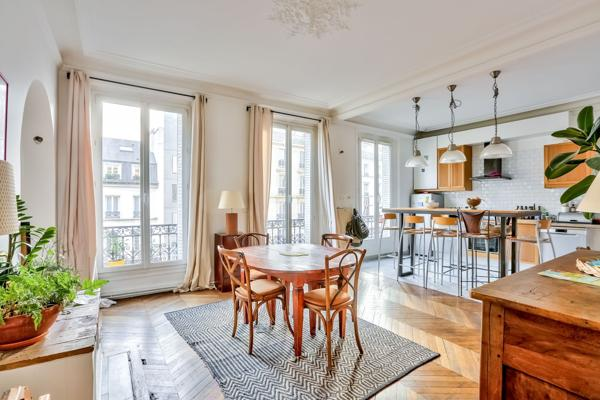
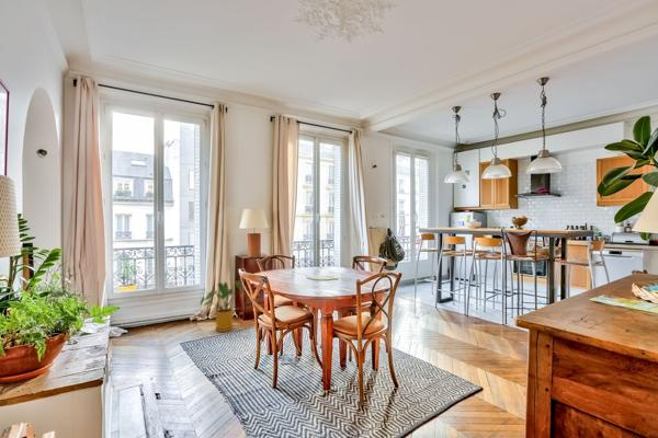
+ house plant [200,279,247,333]
